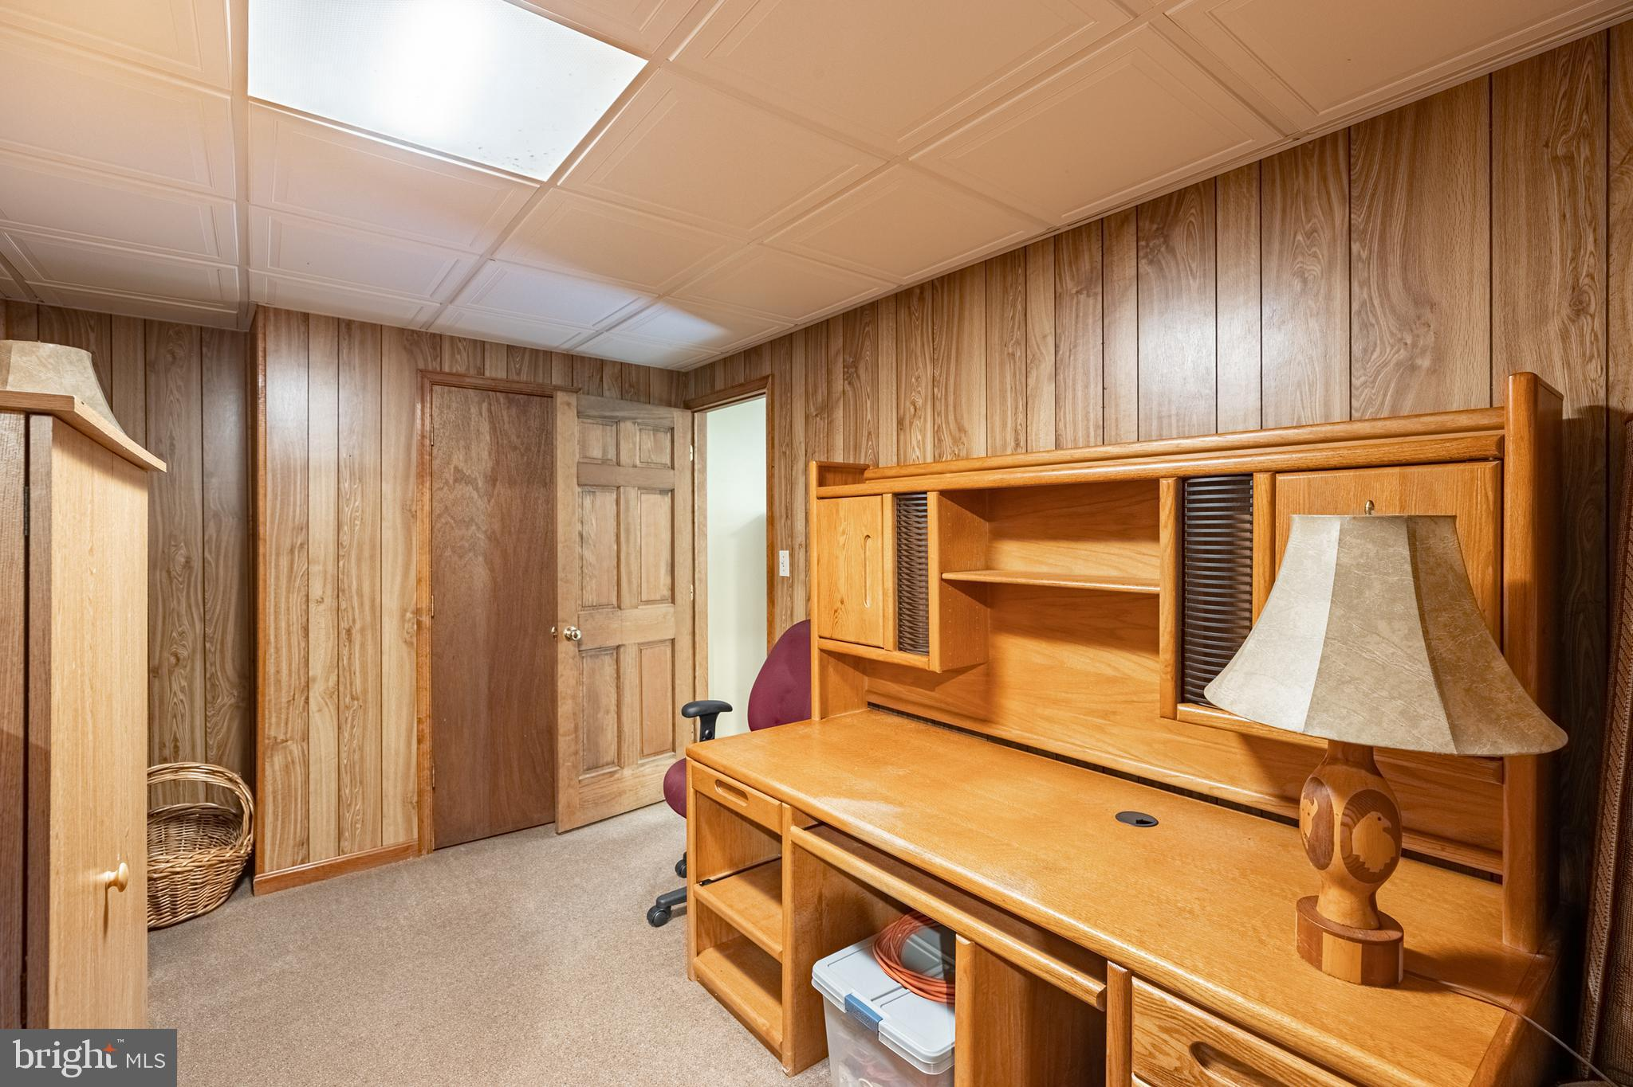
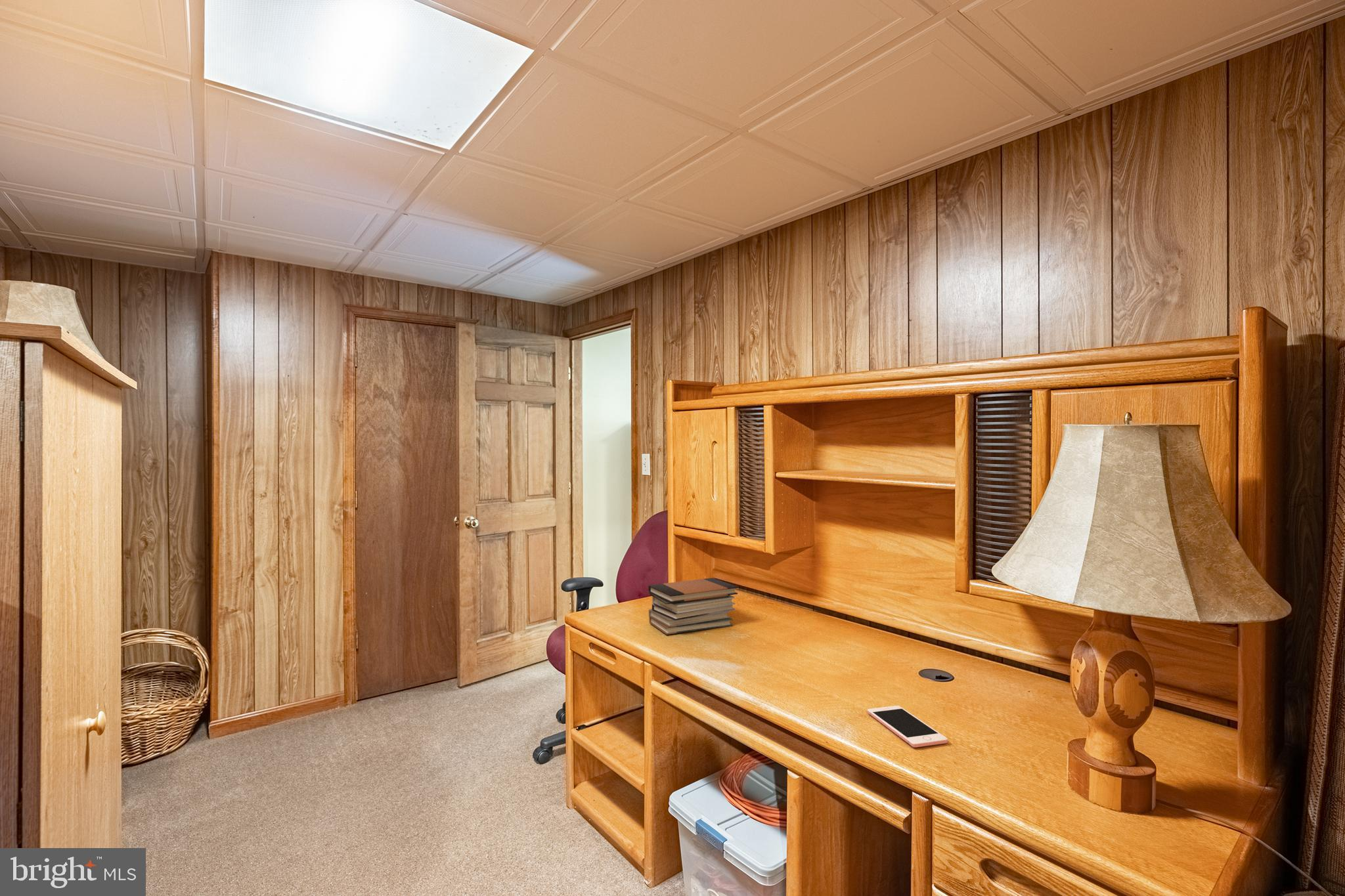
+ book stack [648,577,738,635]
+ cell phone [867,705,948,748]
